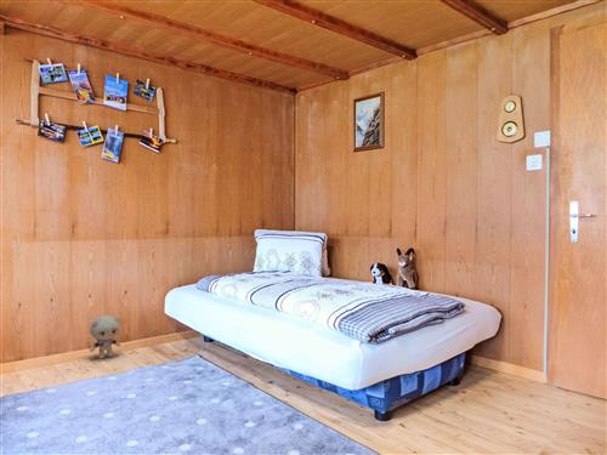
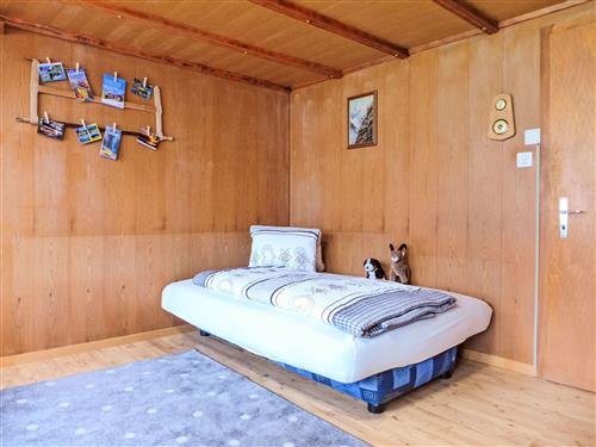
- plush toy [89,314,123,360]
